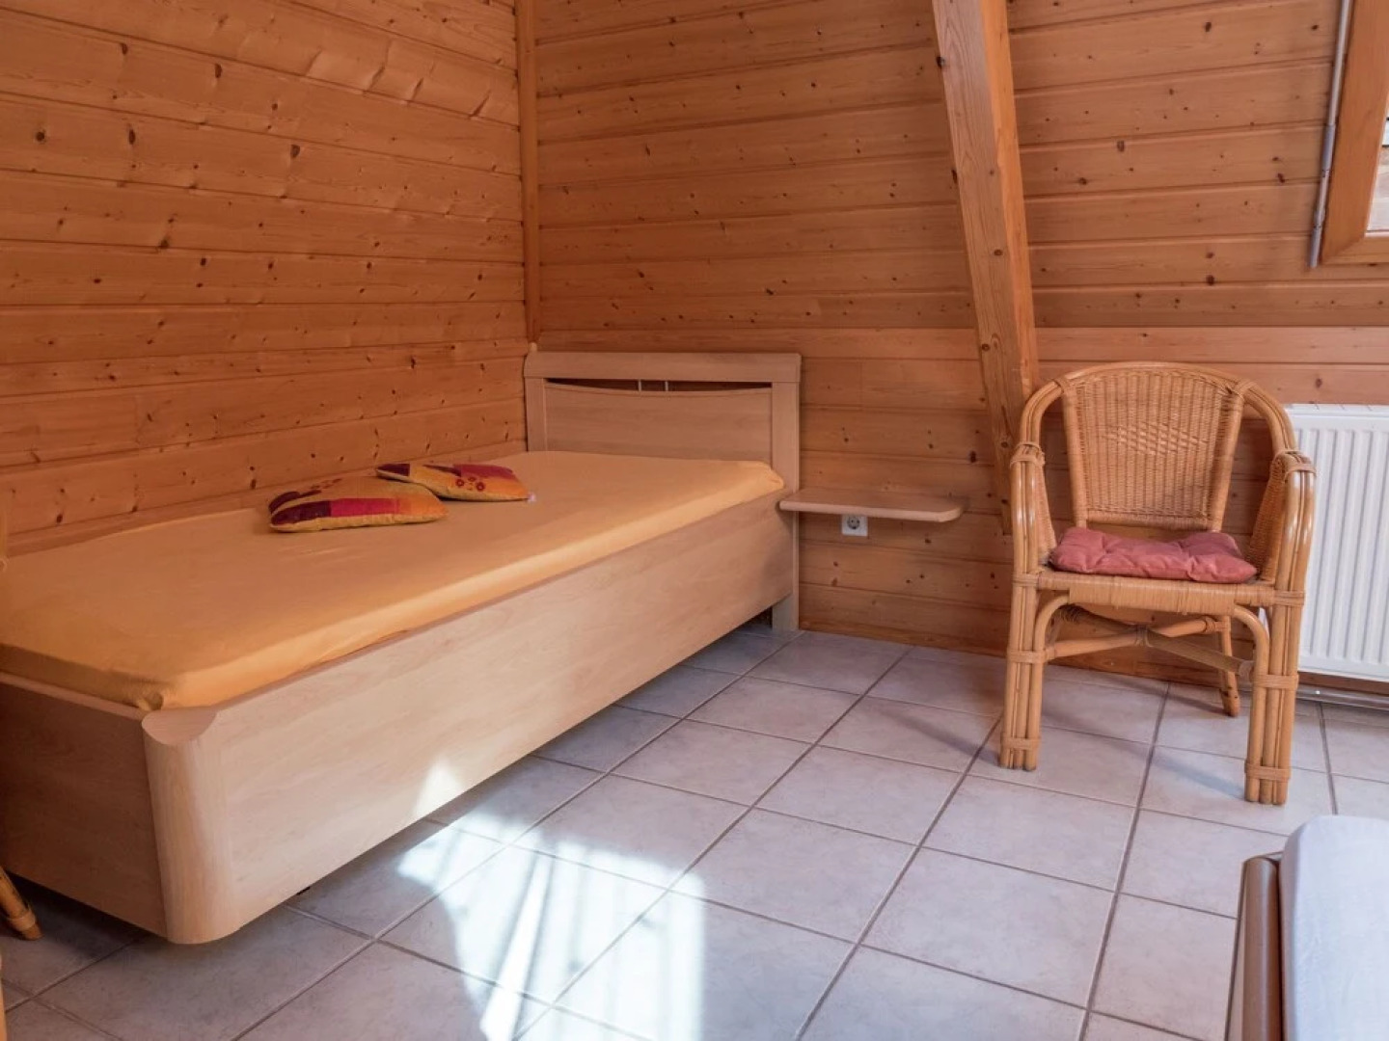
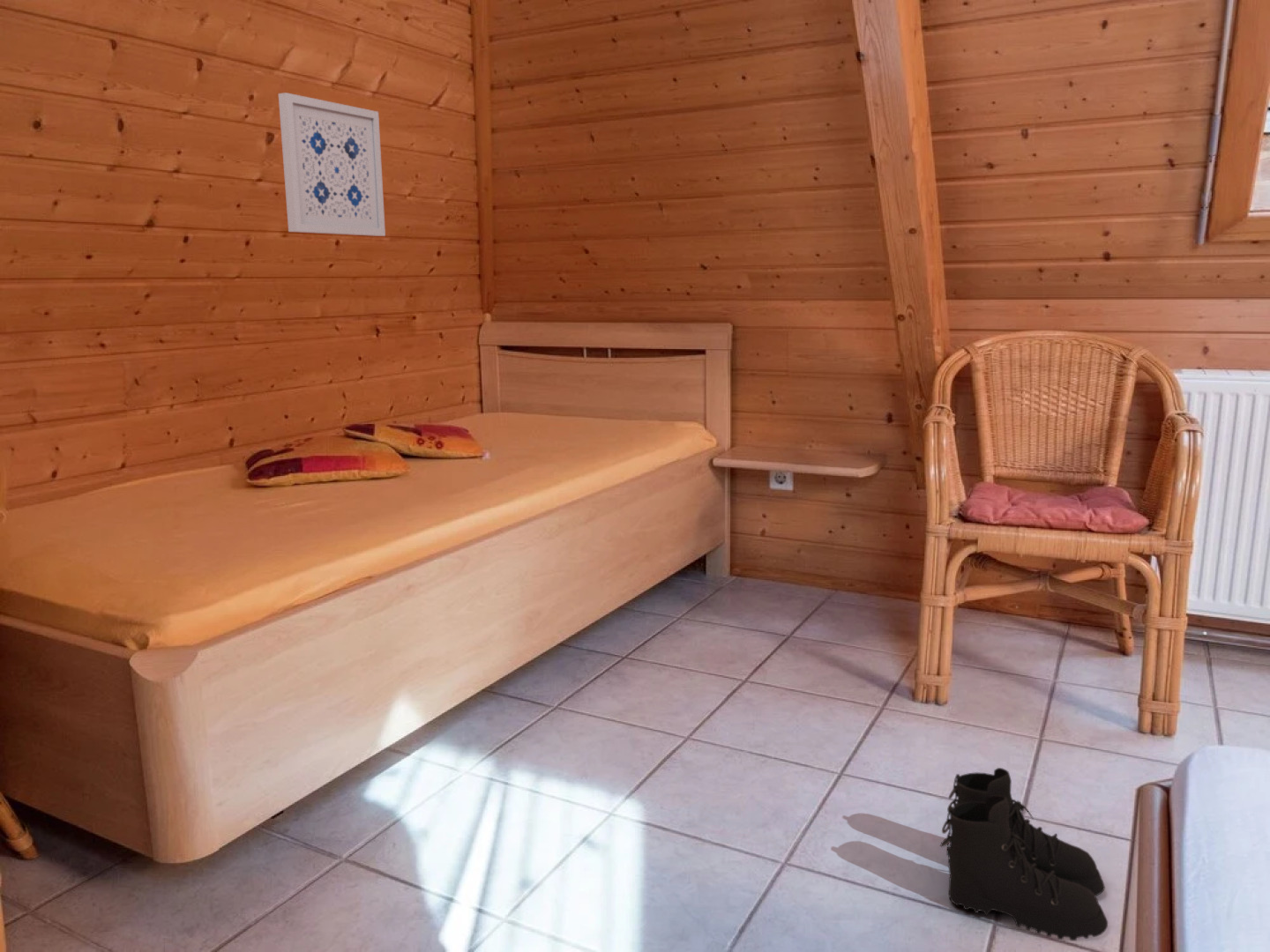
+ wall art [278,92,386,237]
+ boots [939,767,1109,941]
